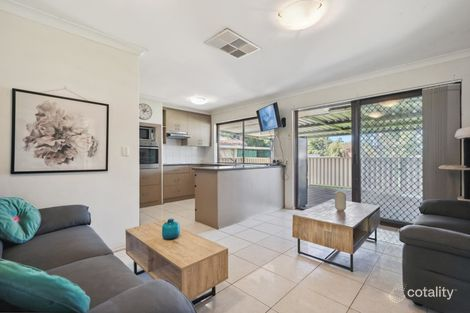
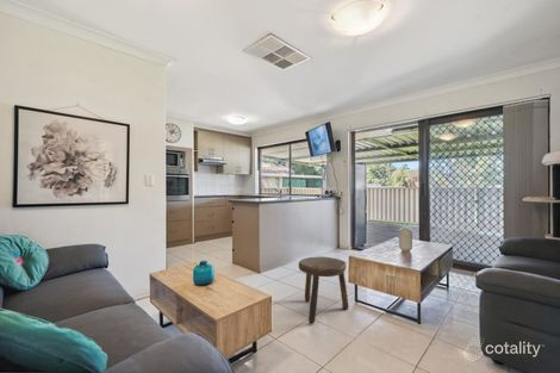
+ stool [298,256,350,325]
